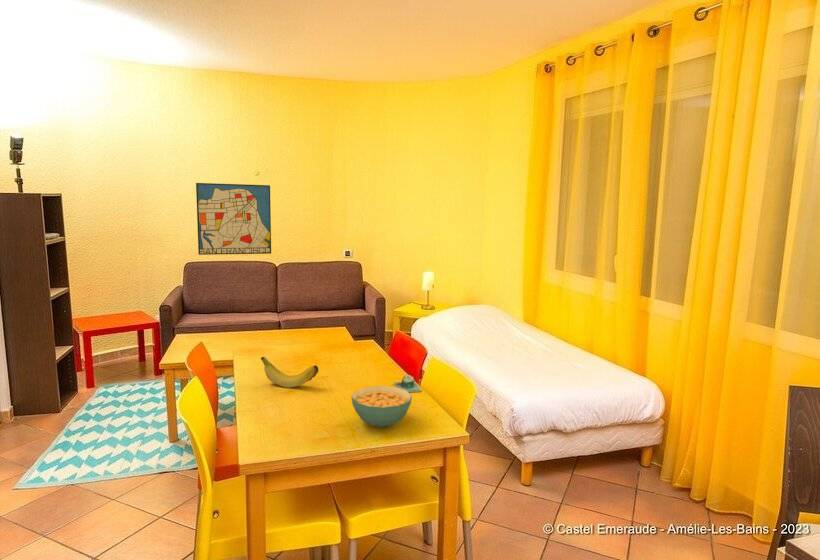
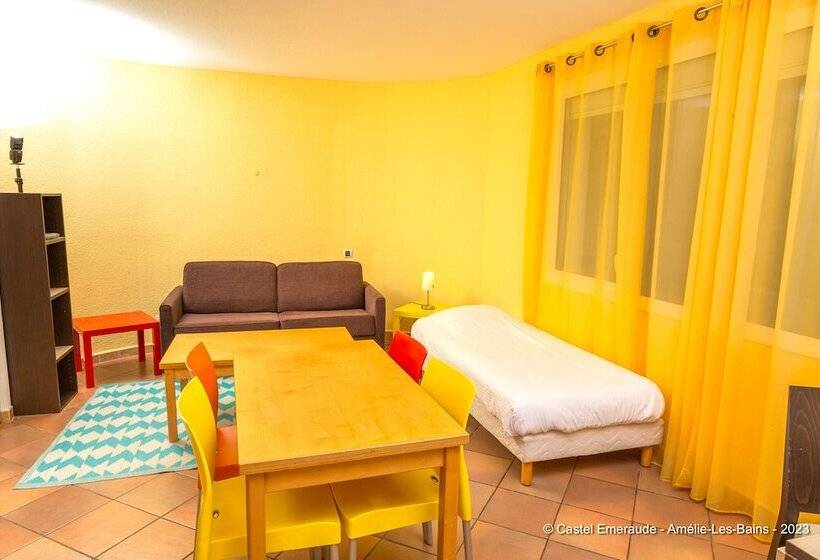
- mug [393,374,422,393]
- cereal bowl [350,385,413,429]
- wall art [195,182,272,256]
- fruit [260,356,320,388]
